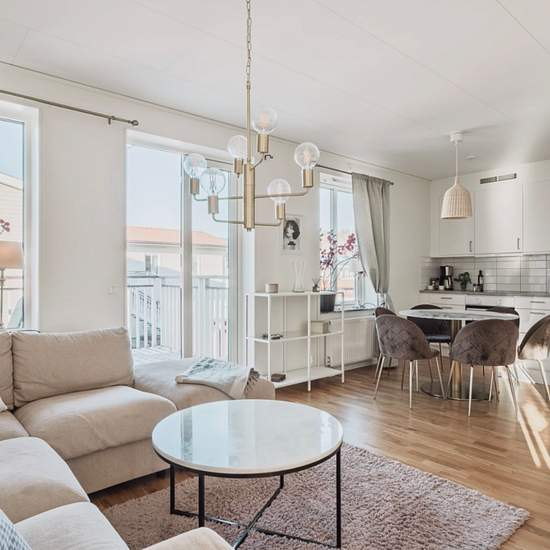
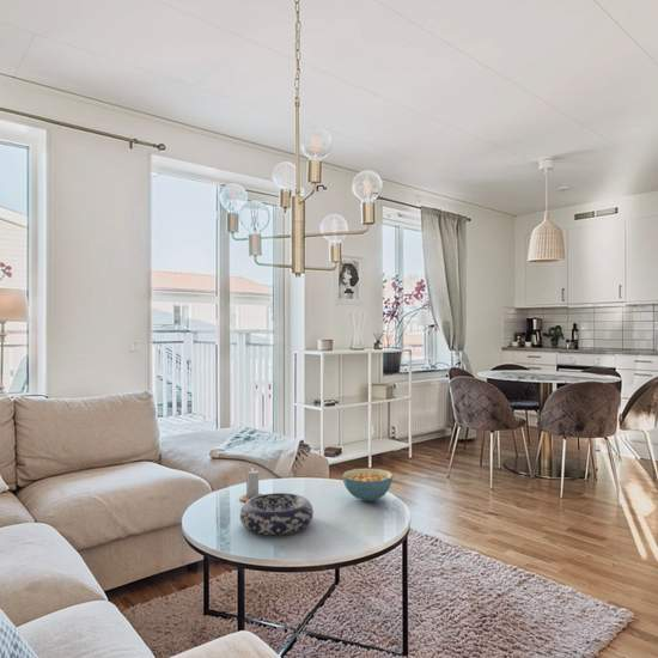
+ cereal bowl [341,468,394,502]
+ candle [239,469,263,502]
+ decorative bowl [239,492,315,536]
